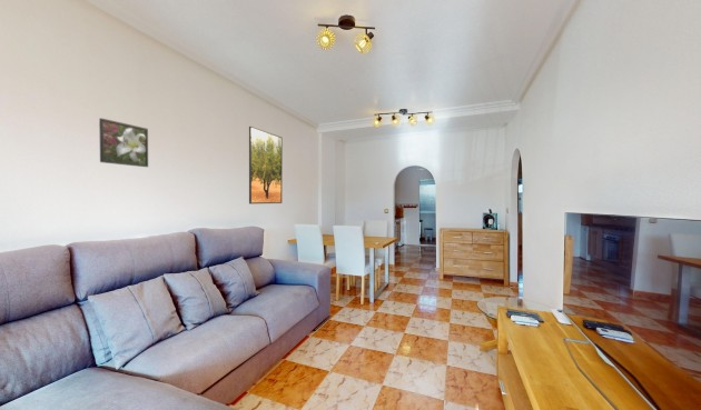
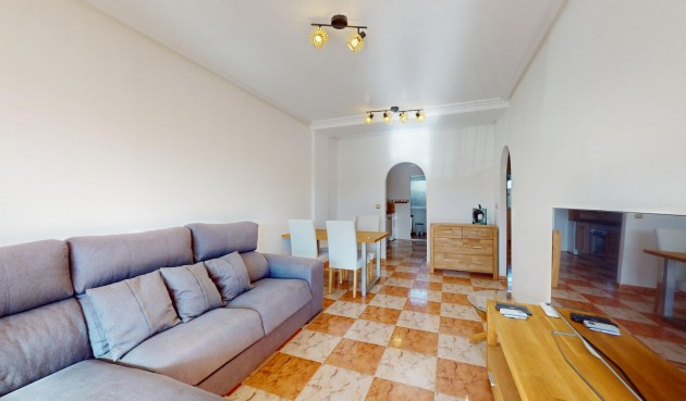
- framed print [98,117,149,168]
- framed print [248,126,284,204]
